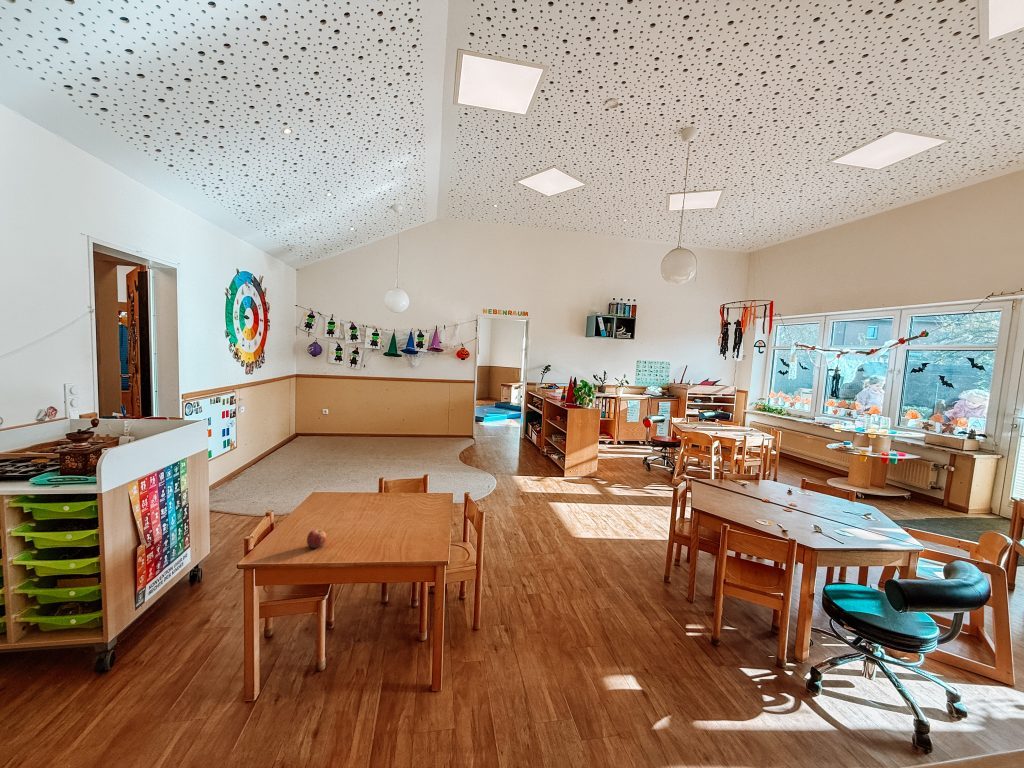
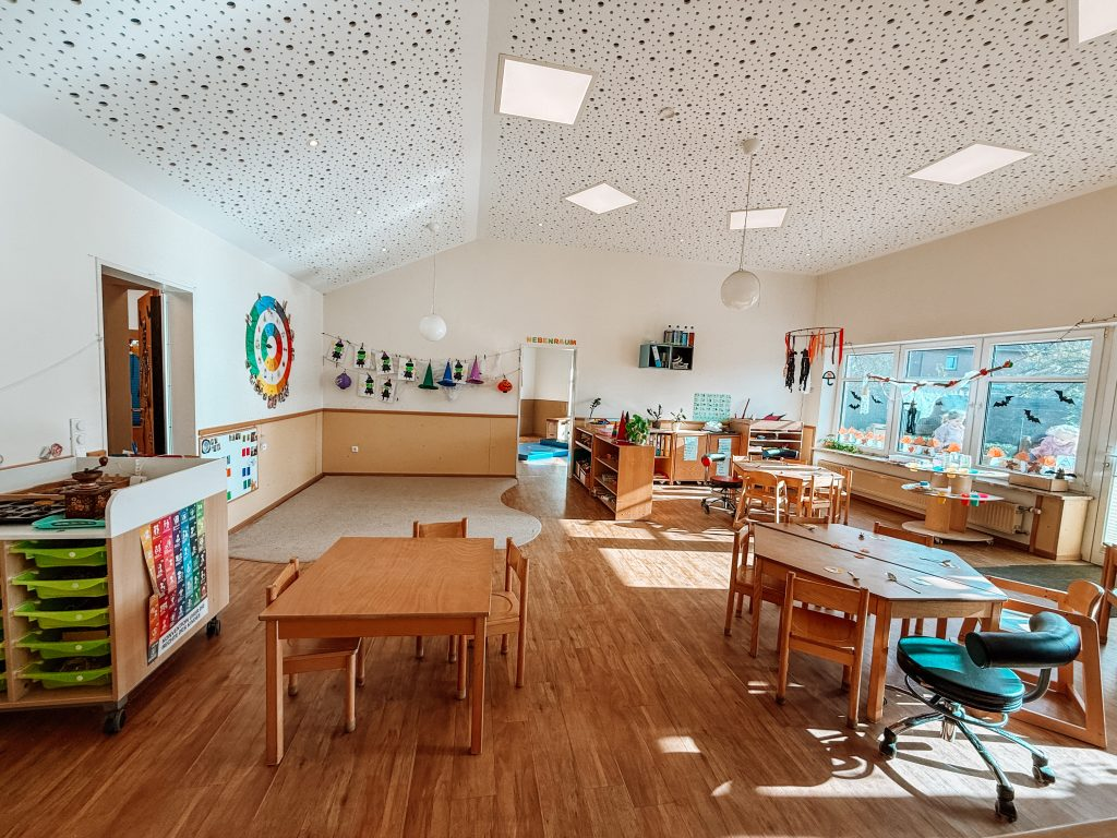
- apple [306,528,327,549]
